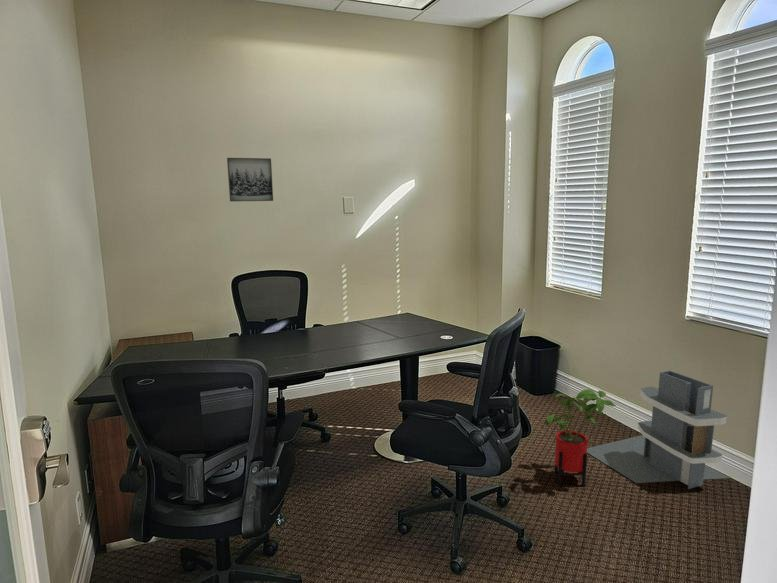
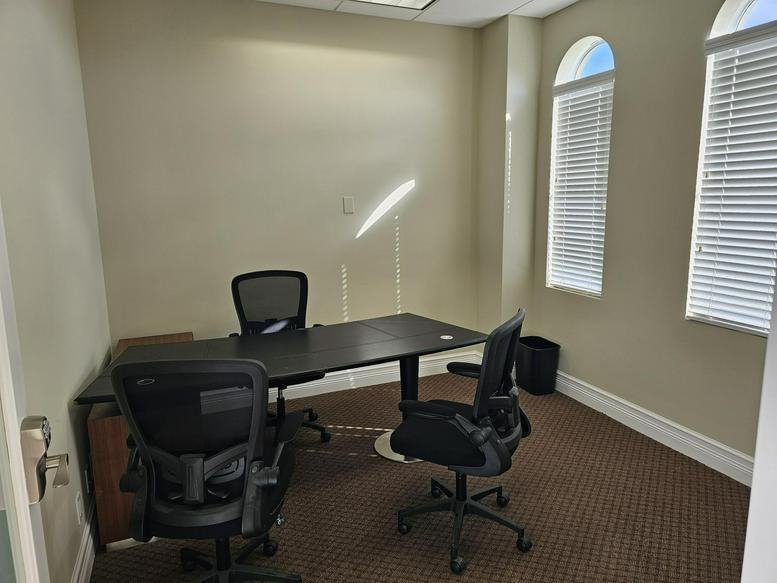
- architectural model [587,370,731,490]
- house plant [544,388,617,487]
- wall art [226,157,274,202]
